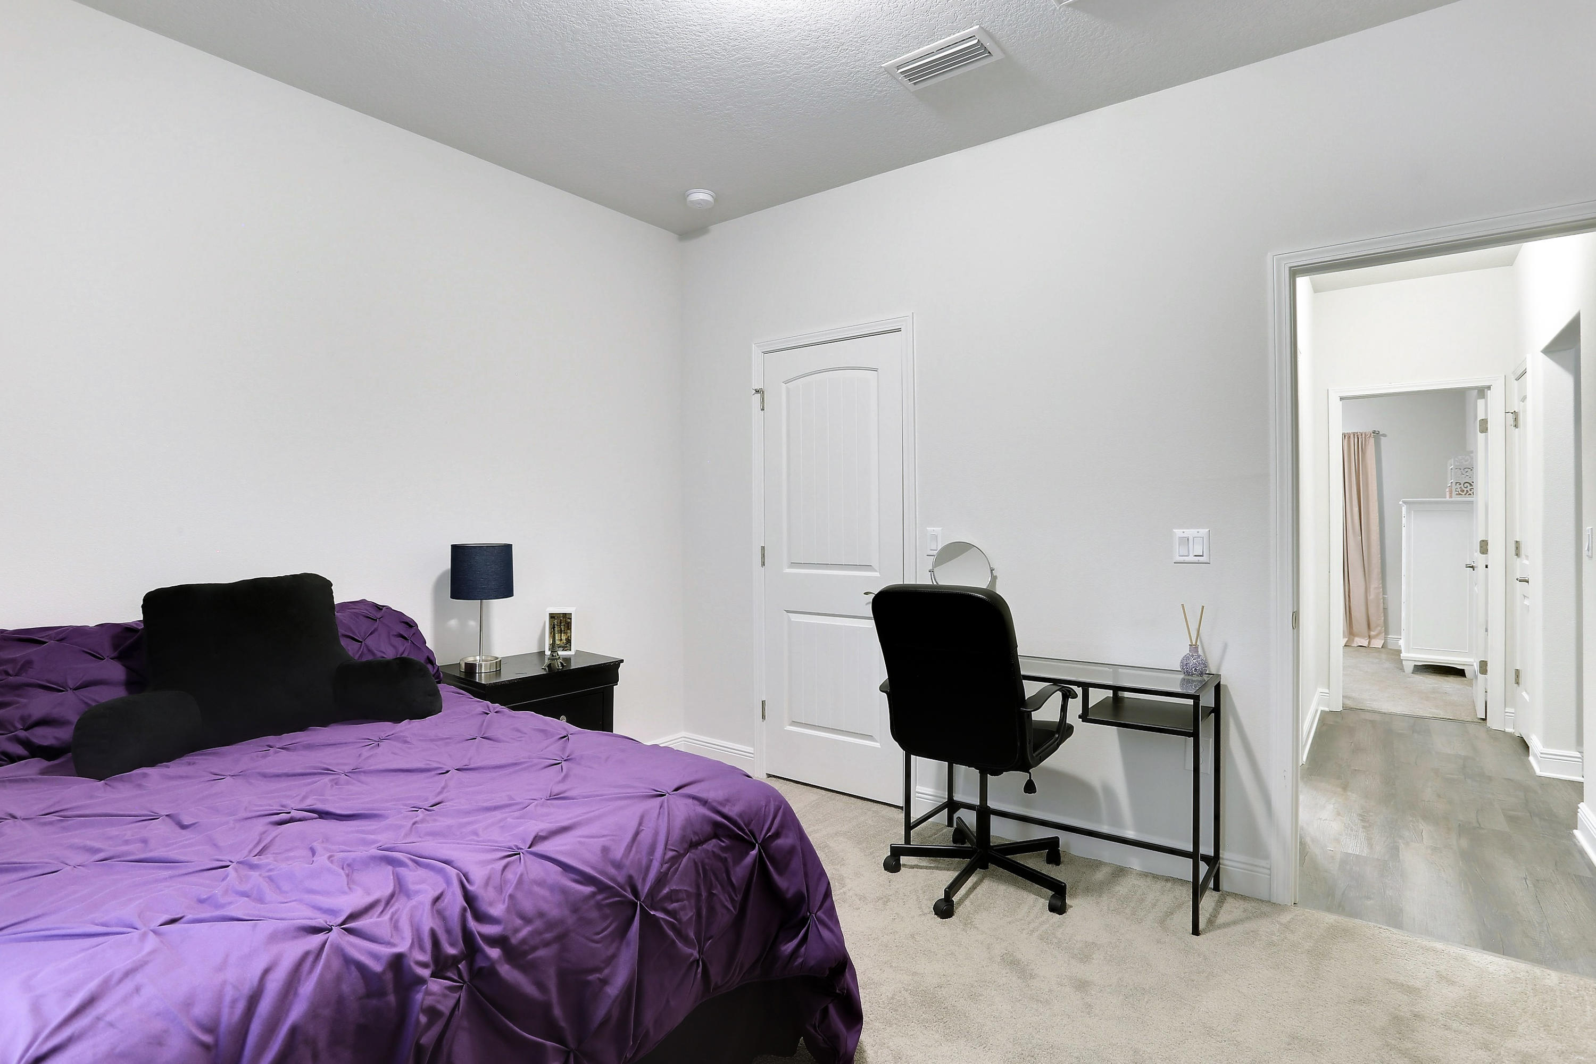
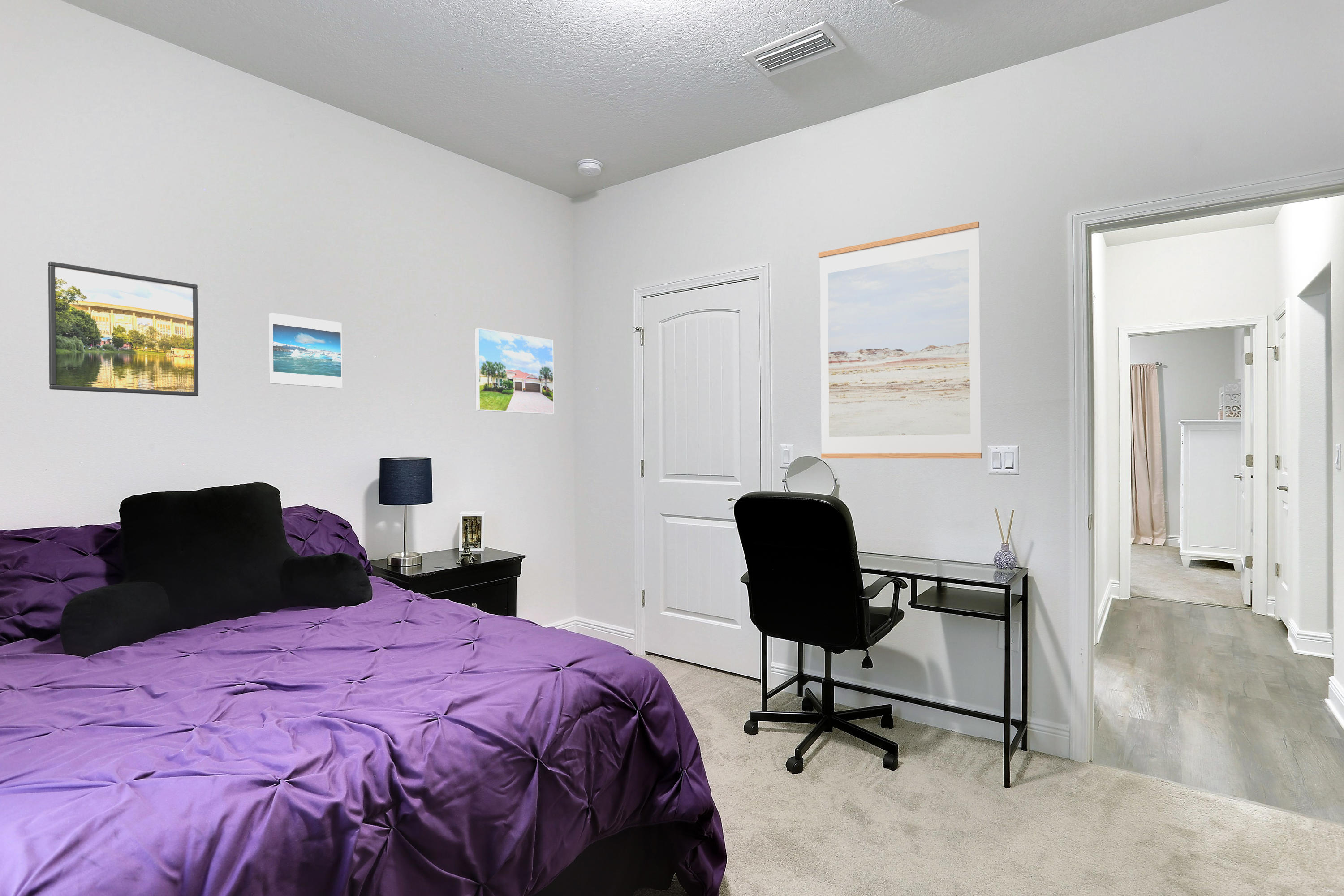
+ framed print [48,261,199,396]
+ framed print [268,312,343,388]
+ wall art [818,221,982,459]
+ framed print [474,327,554,414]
